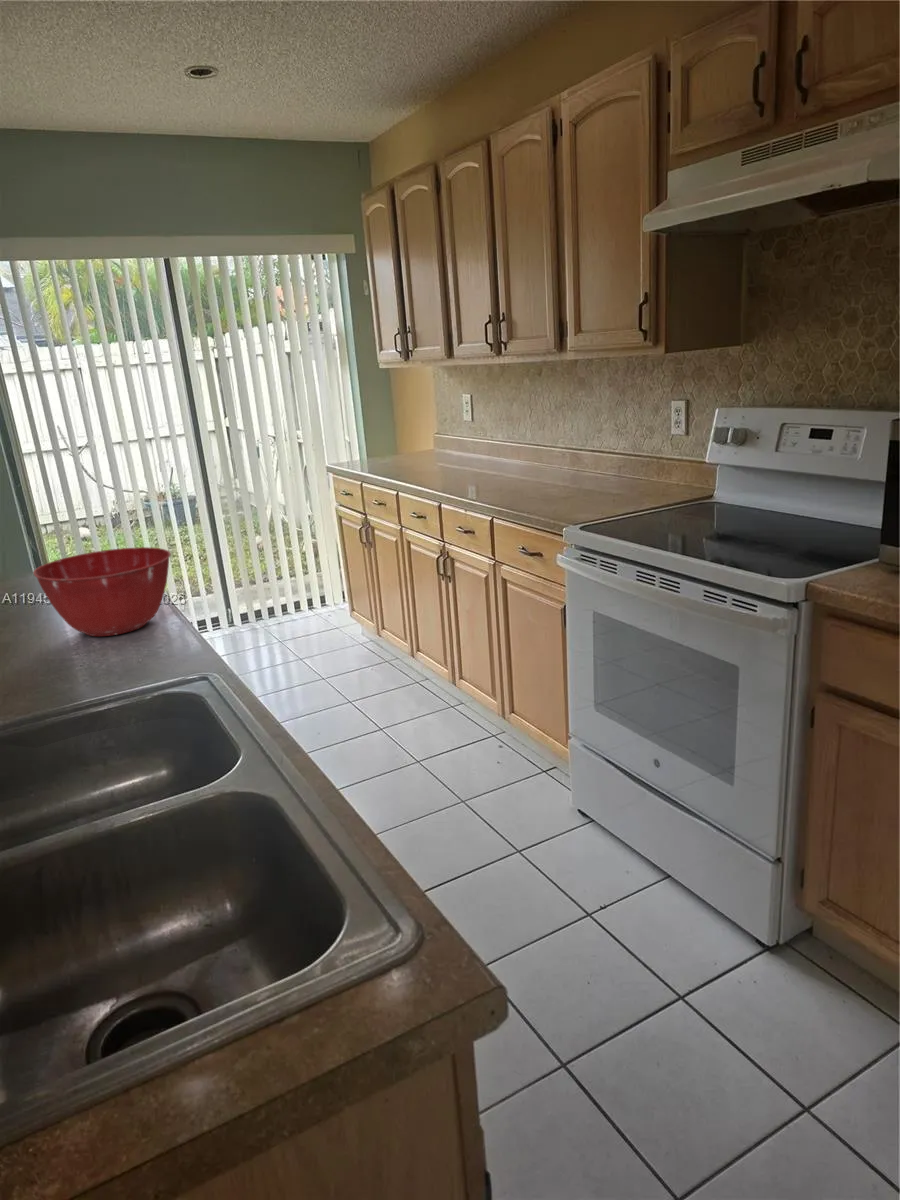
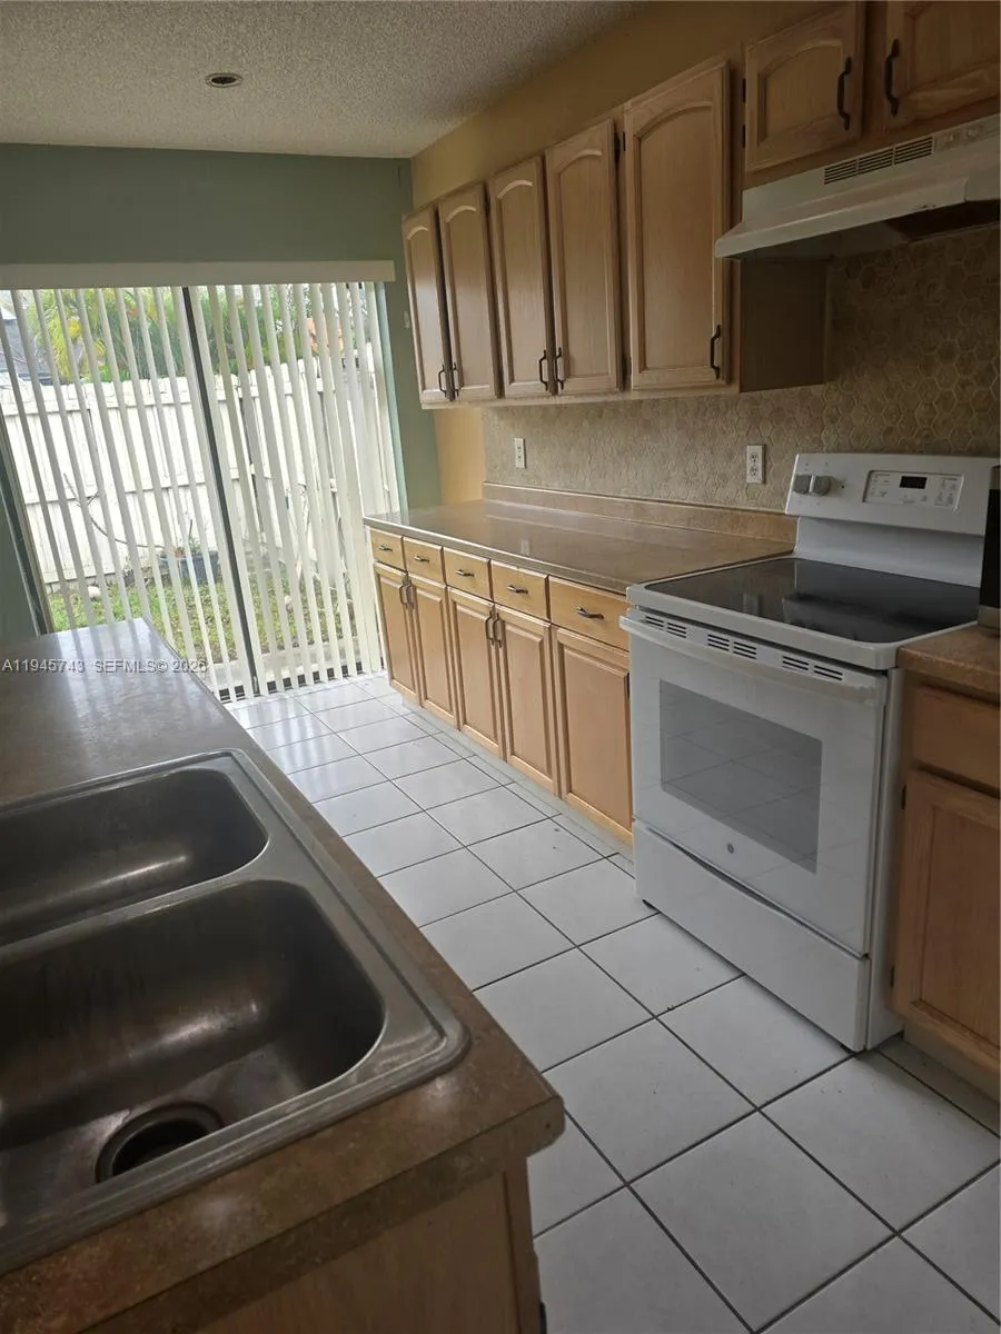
- mixing bowl [32,546,172,637]
